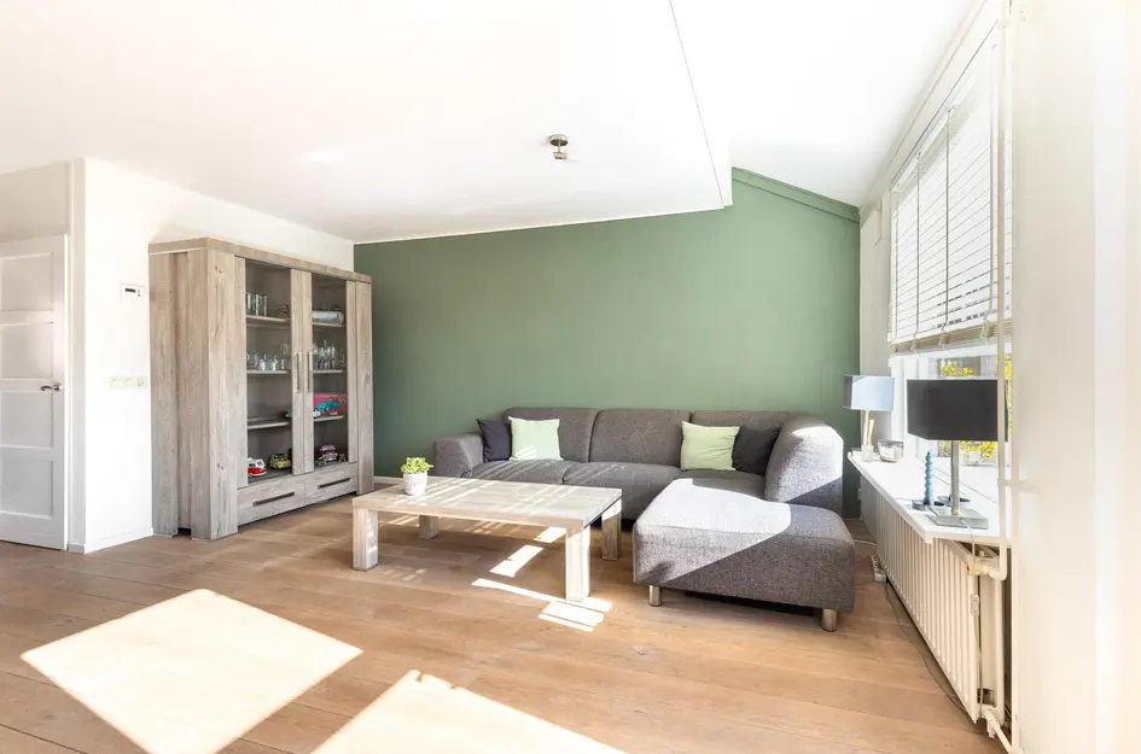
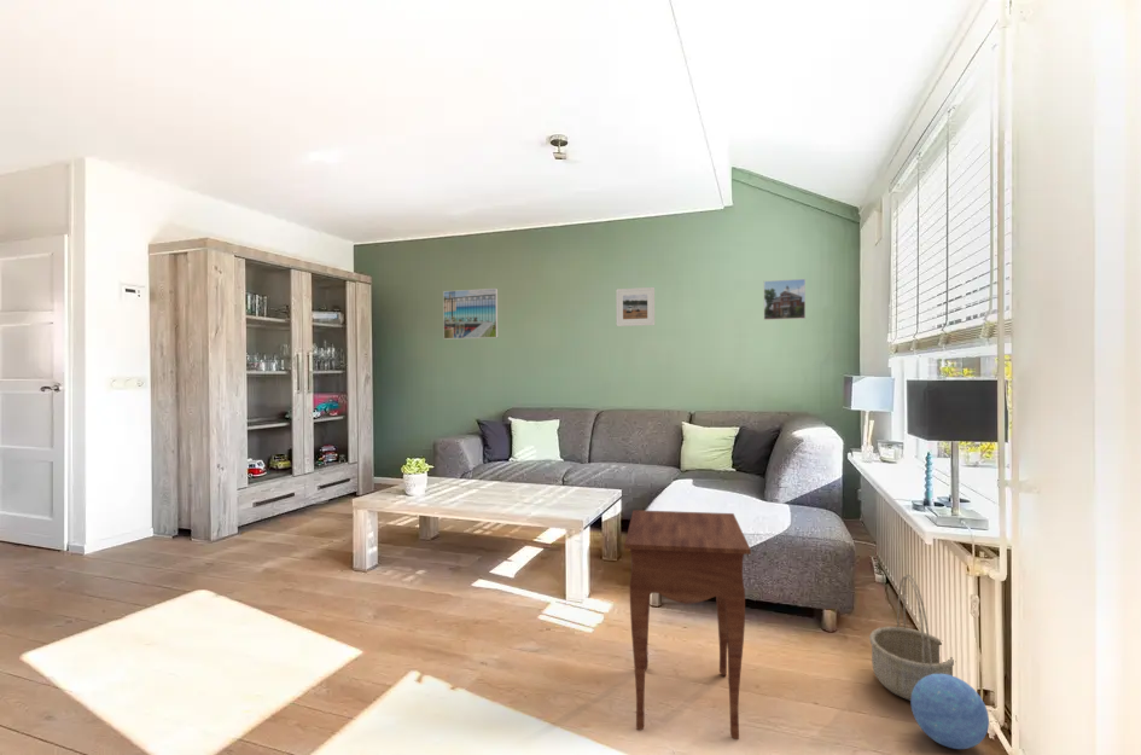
+ basket [868,573,955,702]
+ side table [624,509,752,741]
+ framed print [442,288,499,341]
+ ball [909,674,990,750]
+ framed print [763,278,807,321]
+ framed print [615,286,656,327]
